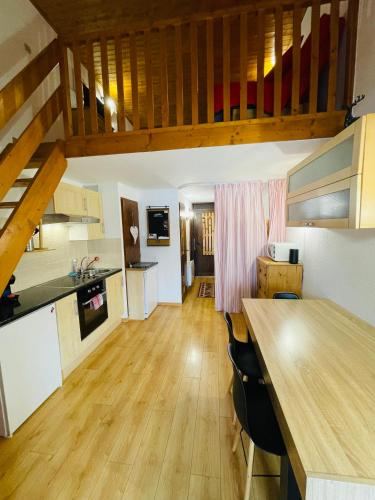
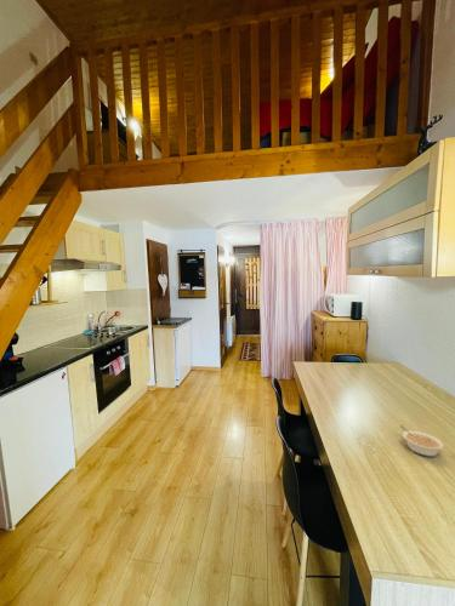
+ legume [399,424,445,458]
